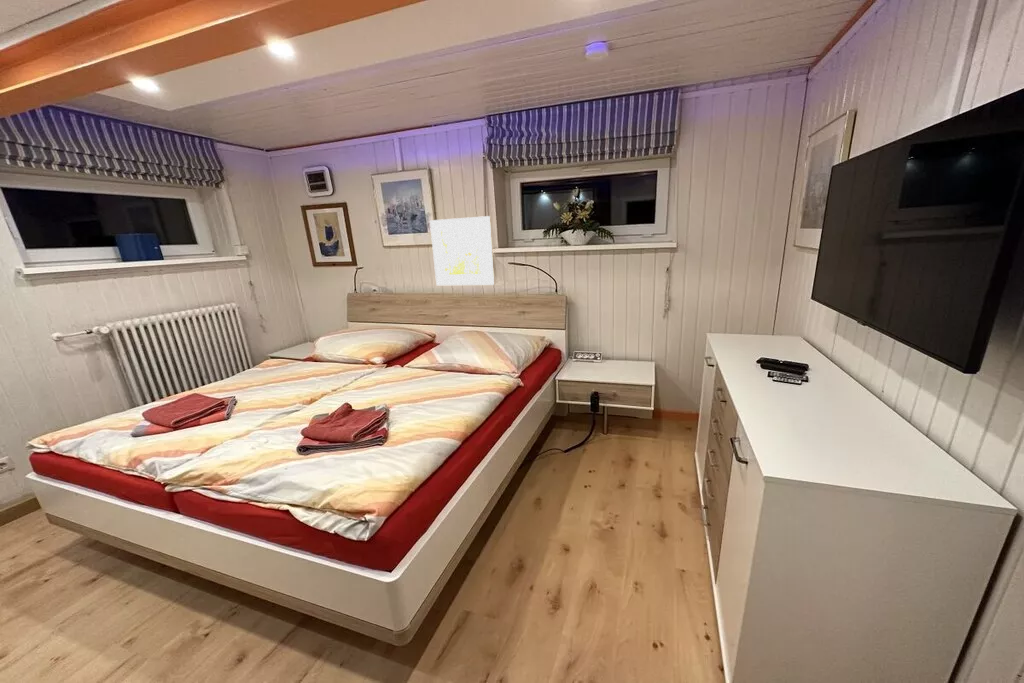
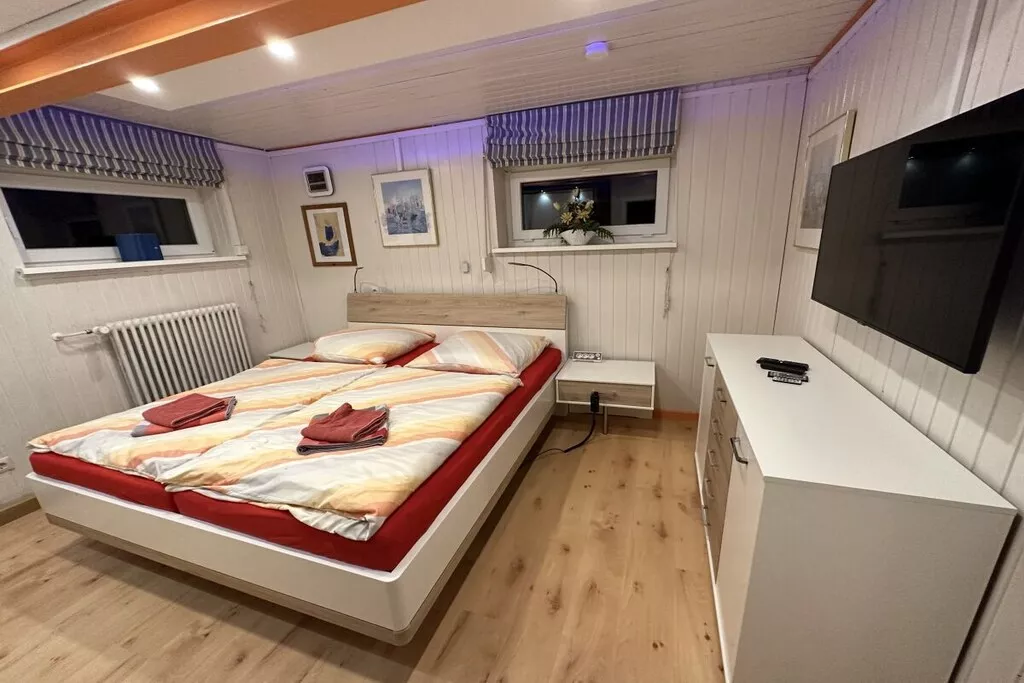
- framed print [429,215,495,286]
